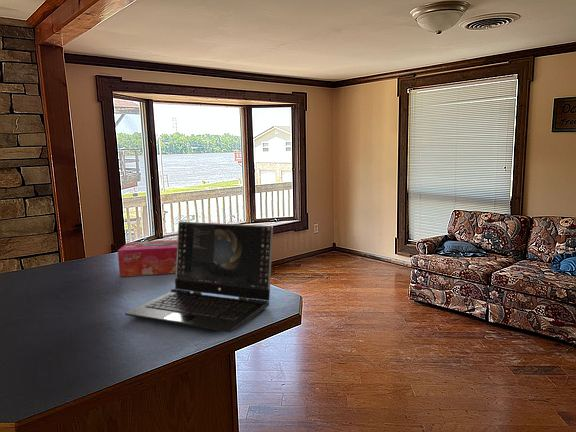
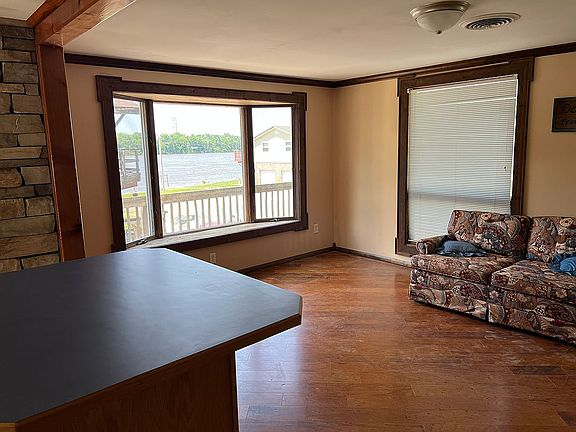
- tissue box [117,239,178,277]
- laptop [124,221,274,333]
